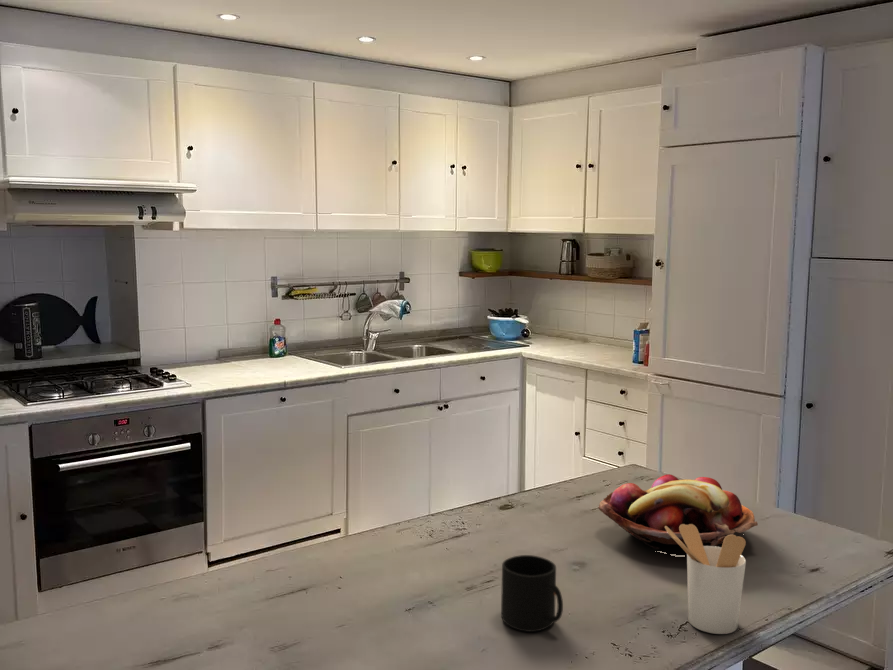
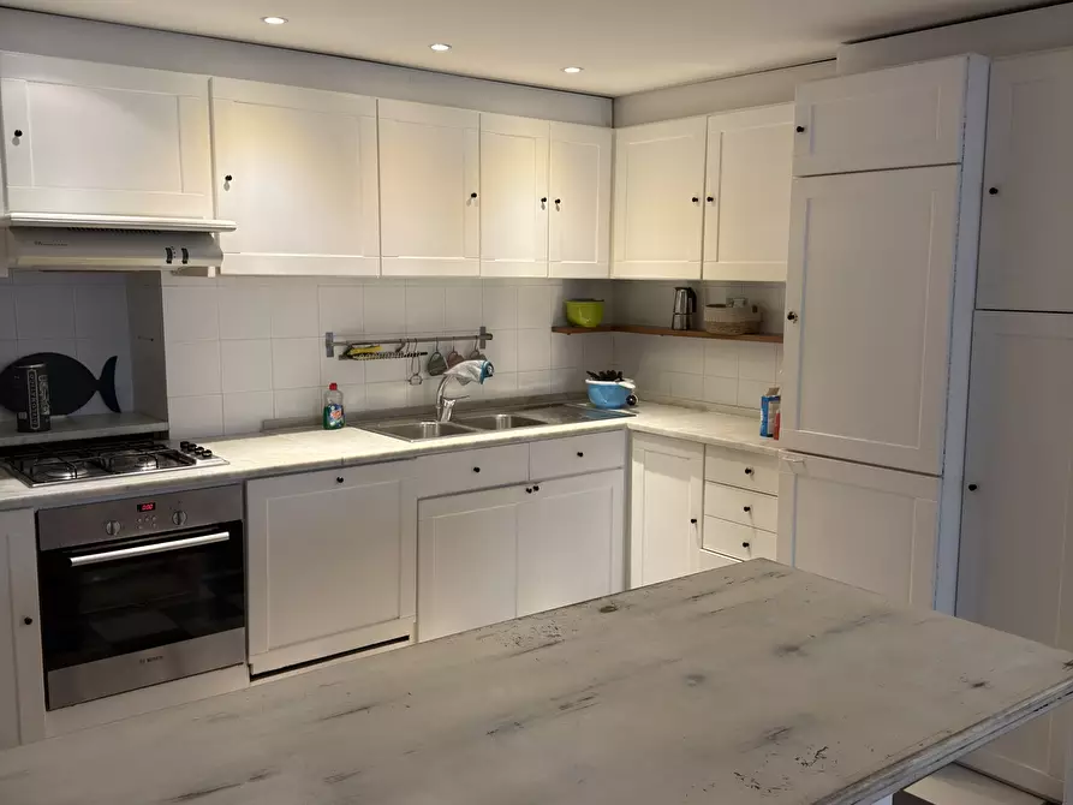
- utensil holder [665,524,747,635]
- mug [500,554,564,633]
- fruit basket [598,473,759,550]
